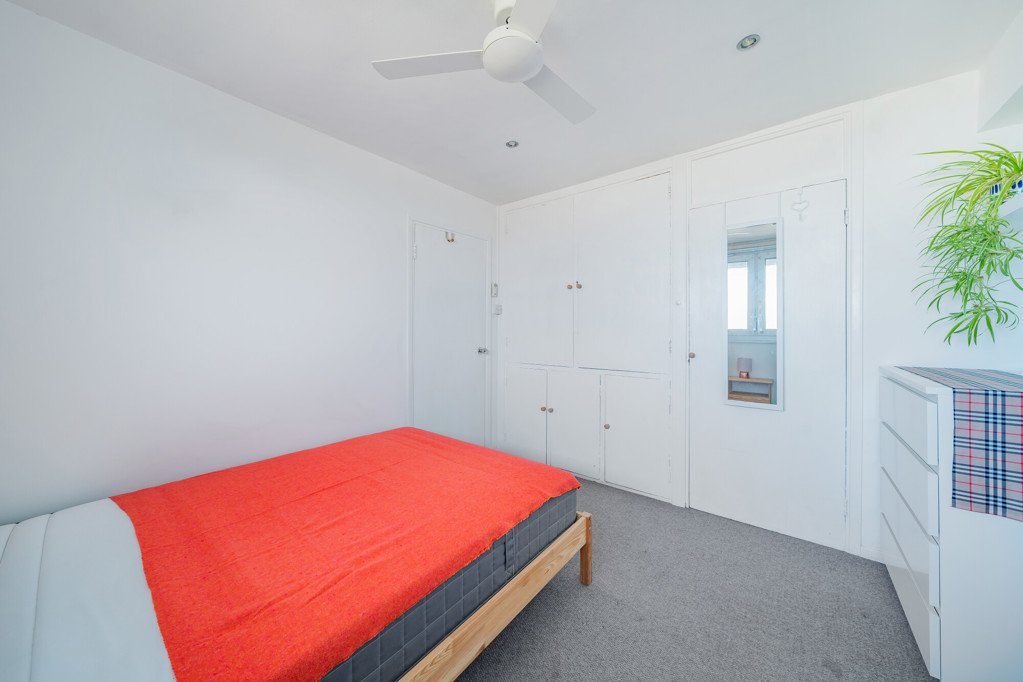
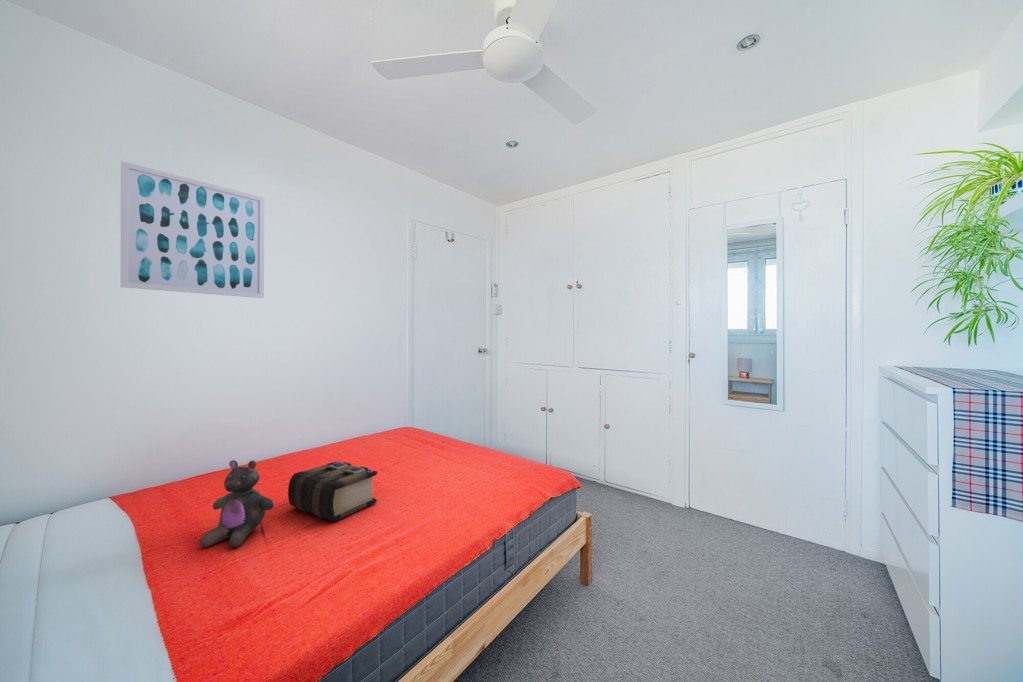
+ wall art [120,160,265,299]
+ stuffed bear [198,459,274,549]
+ book [287,460,378,523]
